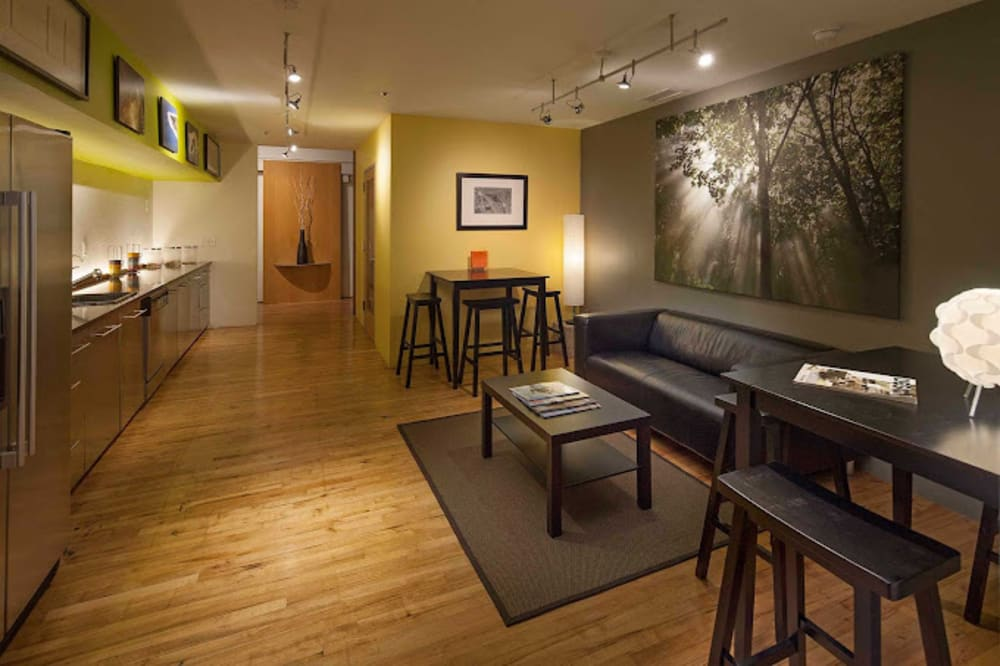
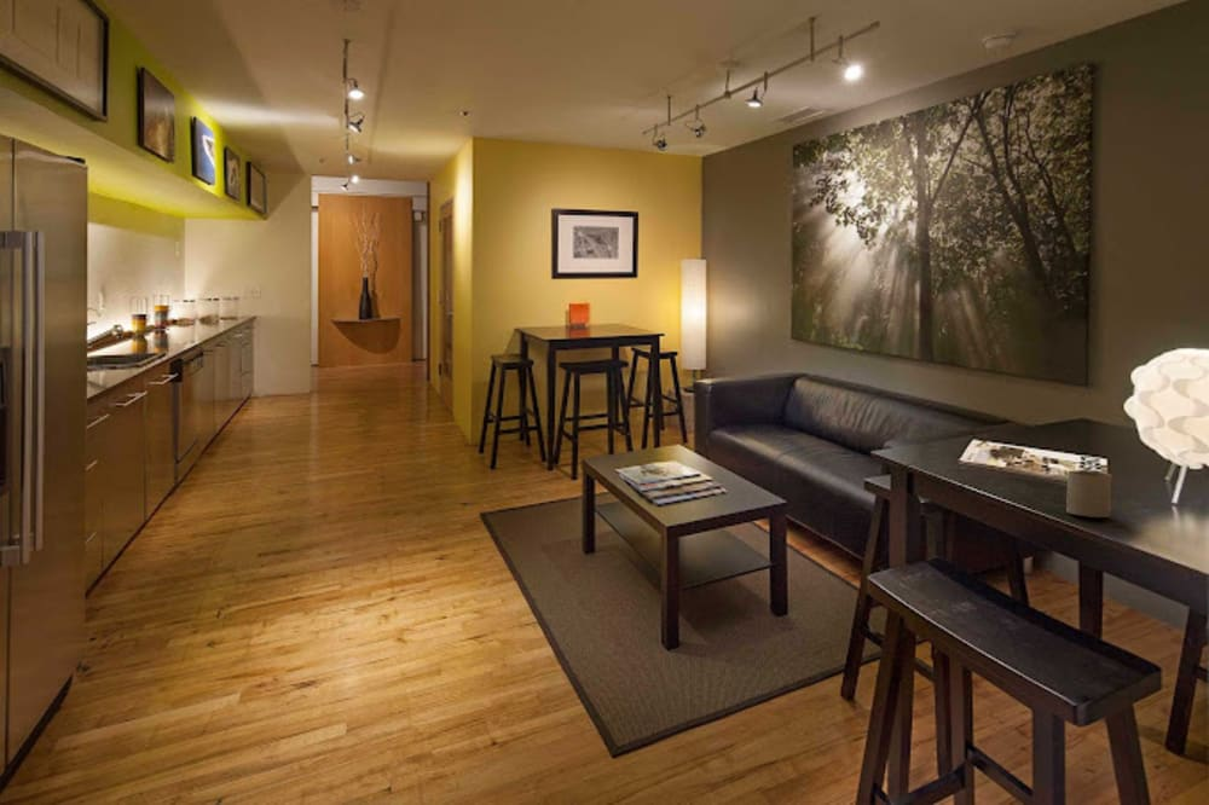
+ mug [1065,470,1113,519]
